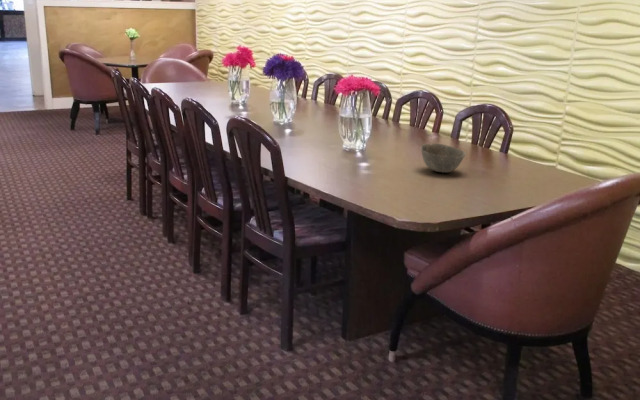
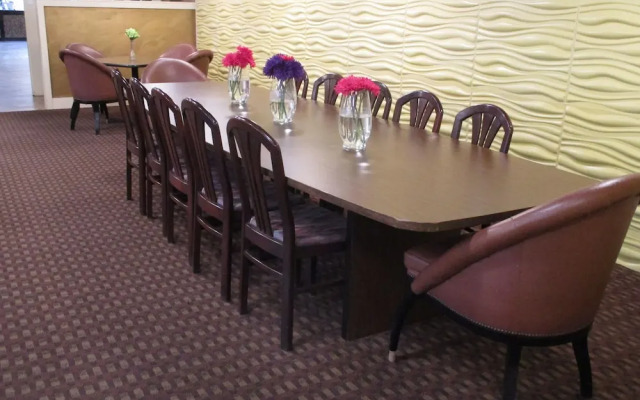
- bowl [420,142,467,174]
